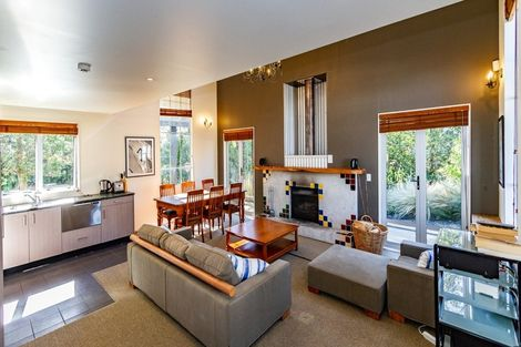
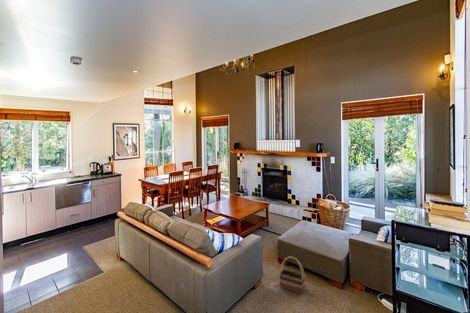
+ basket [278,256,307,295]
